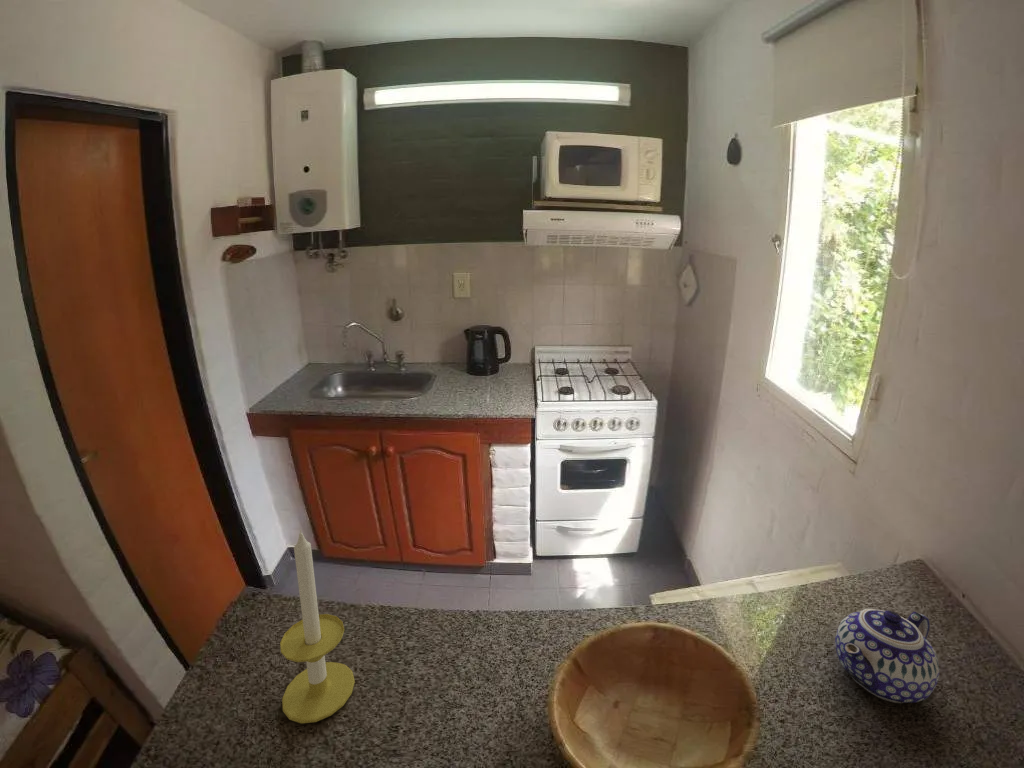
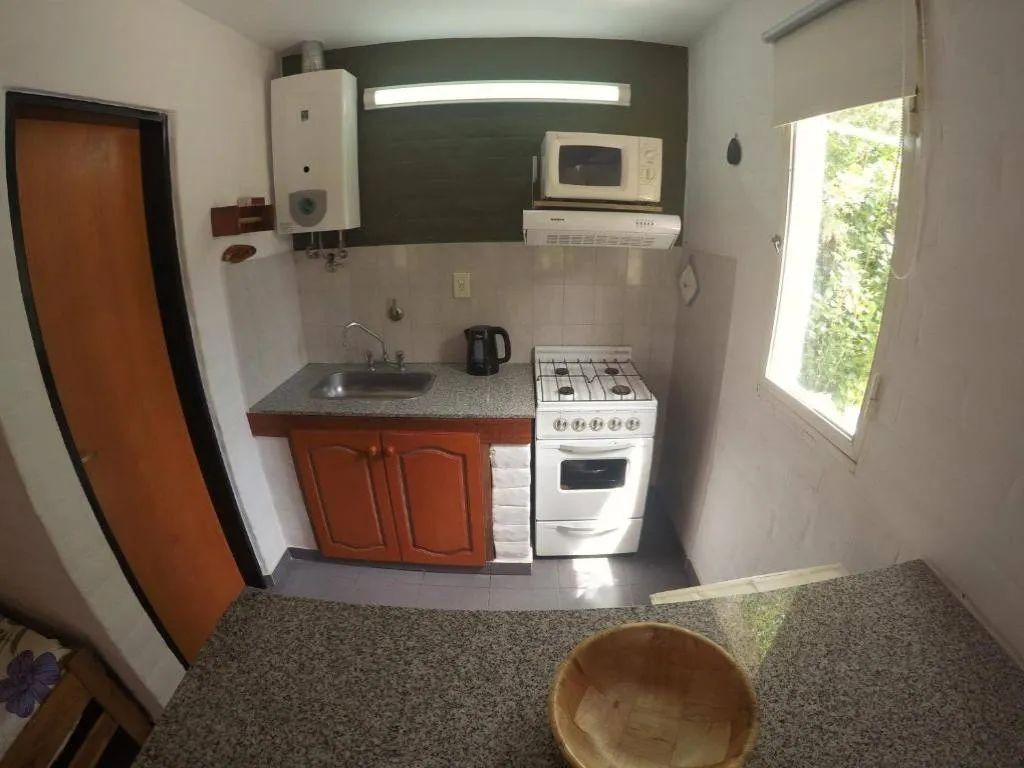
- candle [279,529,356,724]
- teapot [834,608,940,704]
